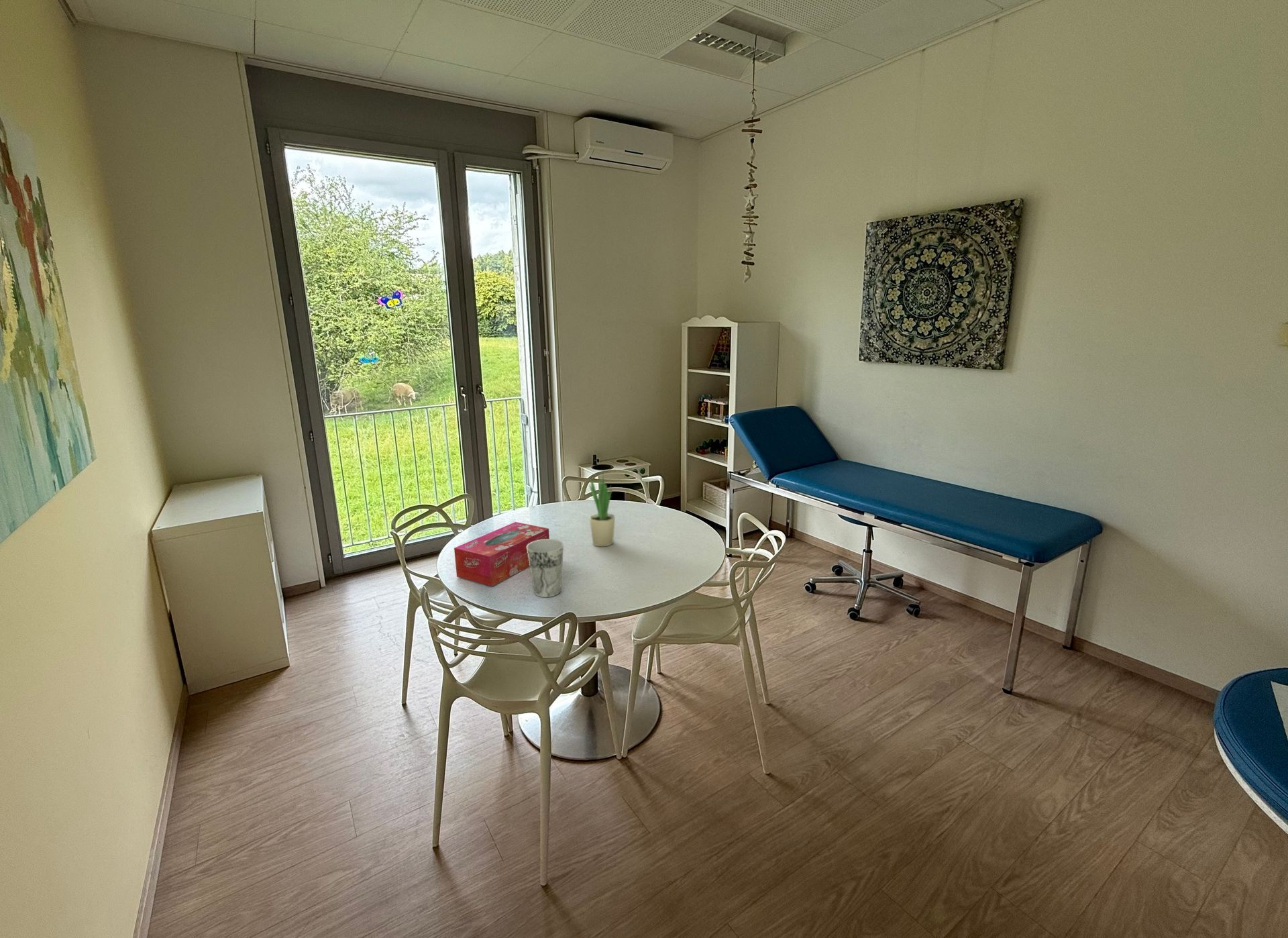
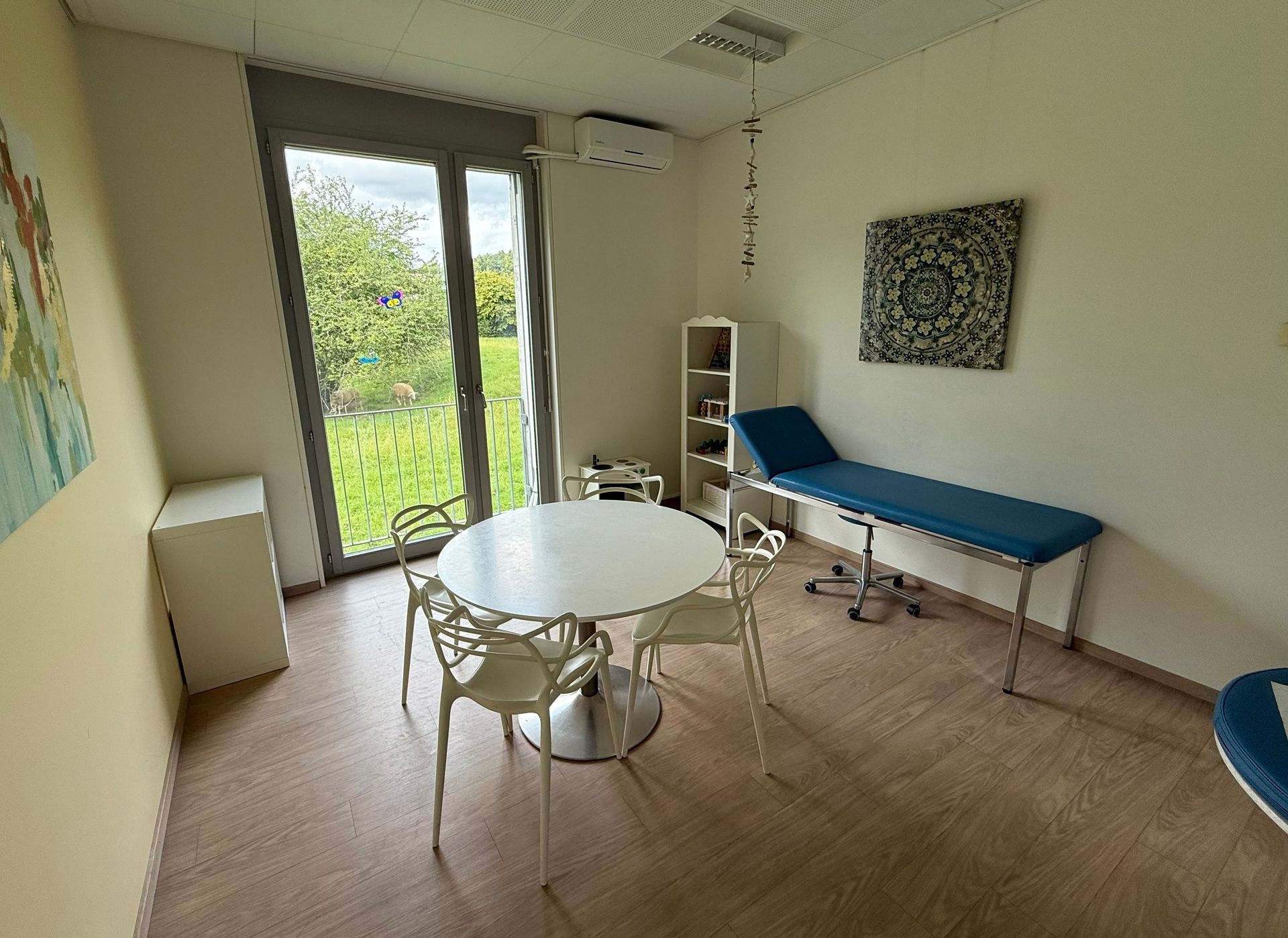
- potted plant [588,471,616,548]
- tissue box [453,521,550,587]
- cup [527,539,564,598]
